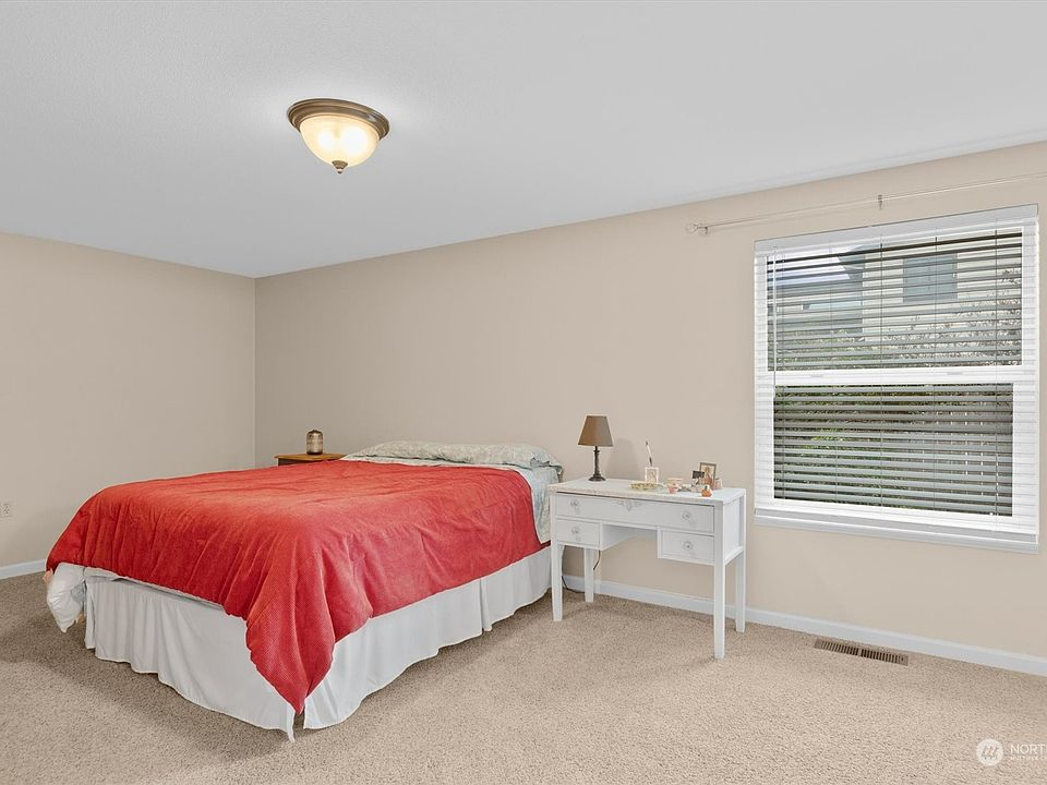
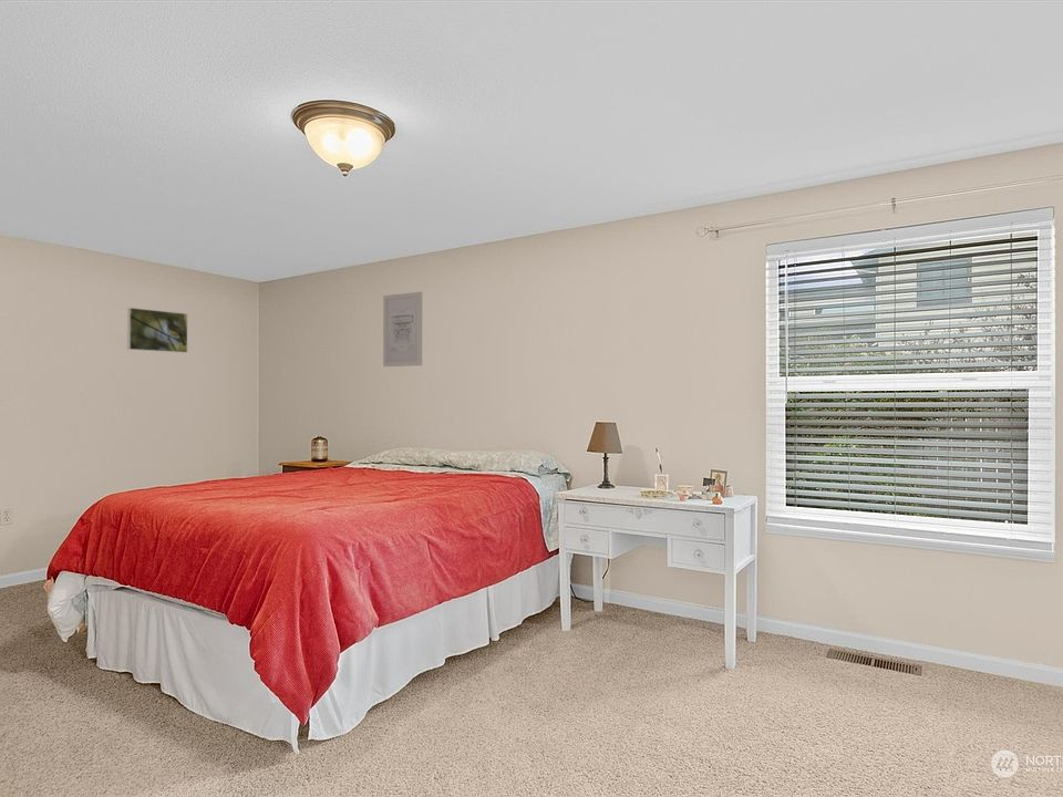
+ wall art [382,291,423,368]
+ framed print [126,307,188,354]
